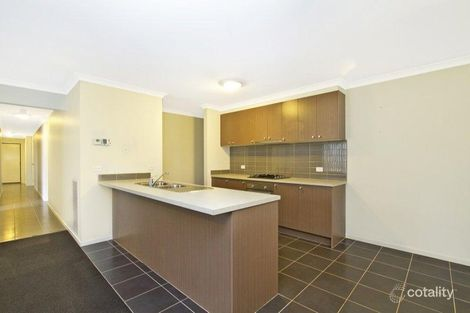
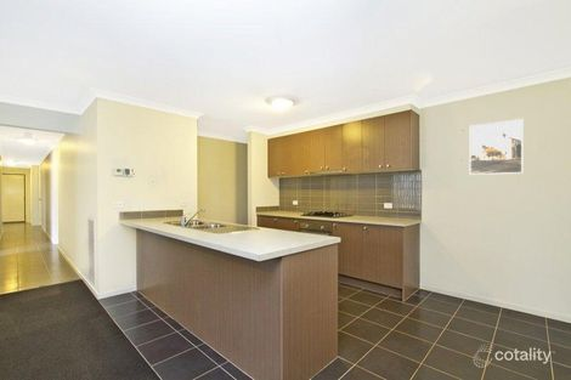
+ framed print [469,118,524,176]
